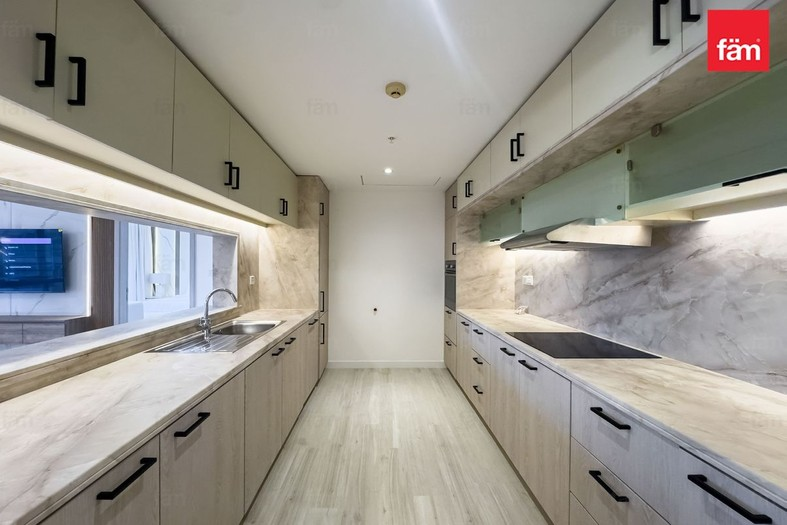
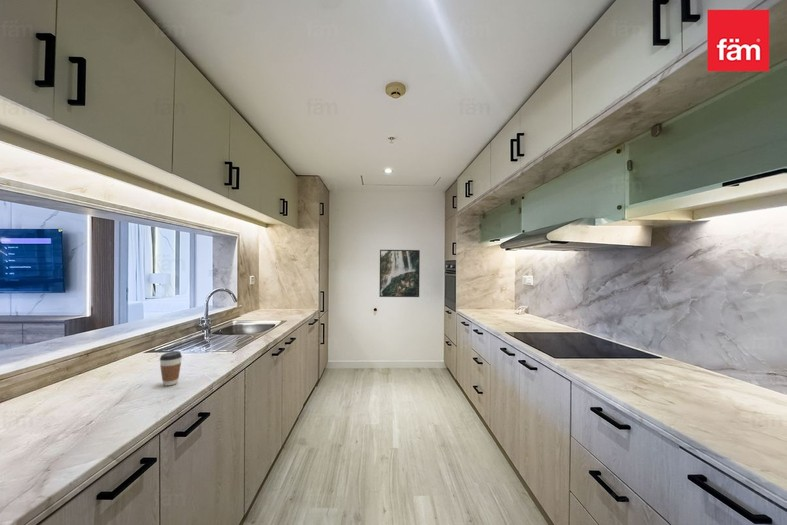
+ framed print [378,249,421,298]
+ coffee cup [159,351,183,387]
